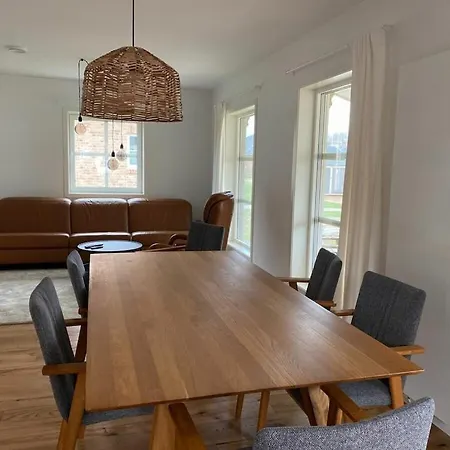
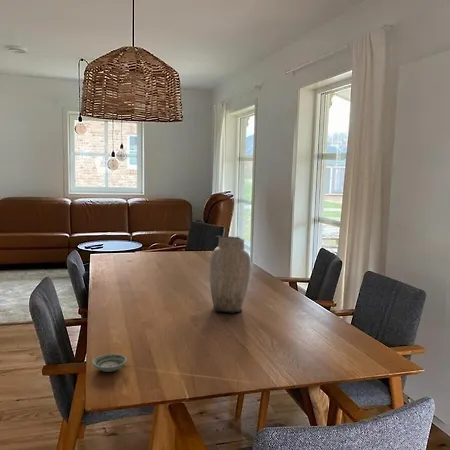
+ vase [209,234,251,314]
+ saucer [91,353,128,373]
